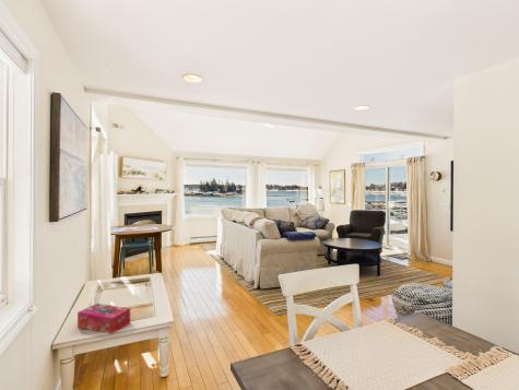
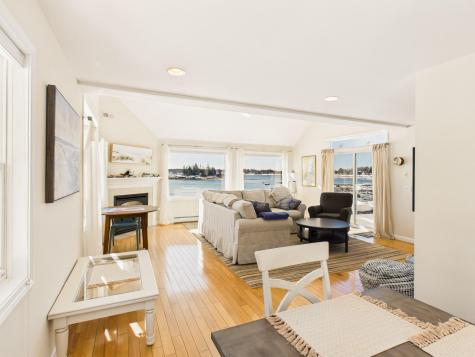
- tissue box [76,303,131,335]
